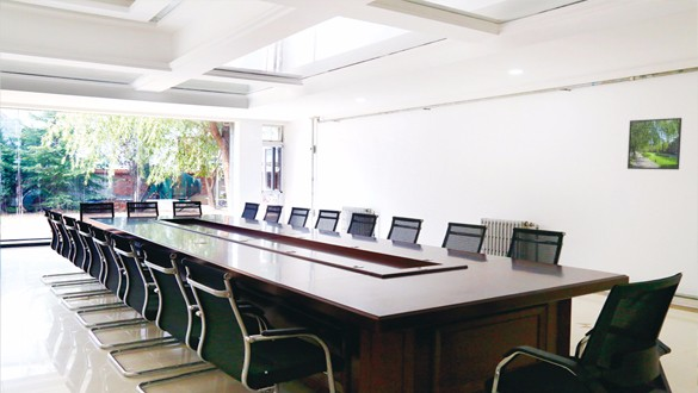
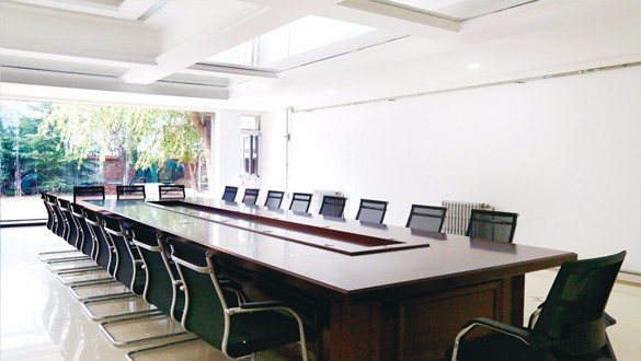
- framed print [626,117,682,170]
